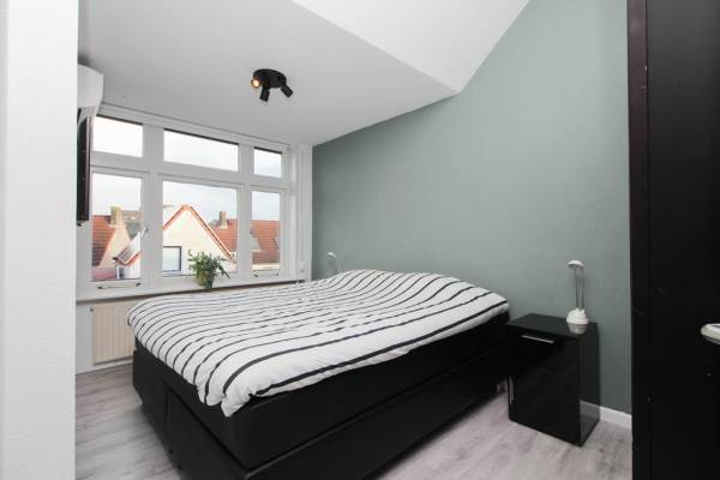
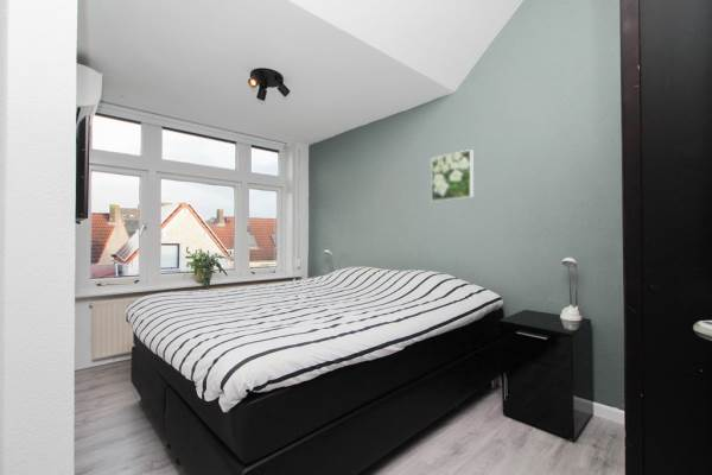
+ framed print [430,148,475,203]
